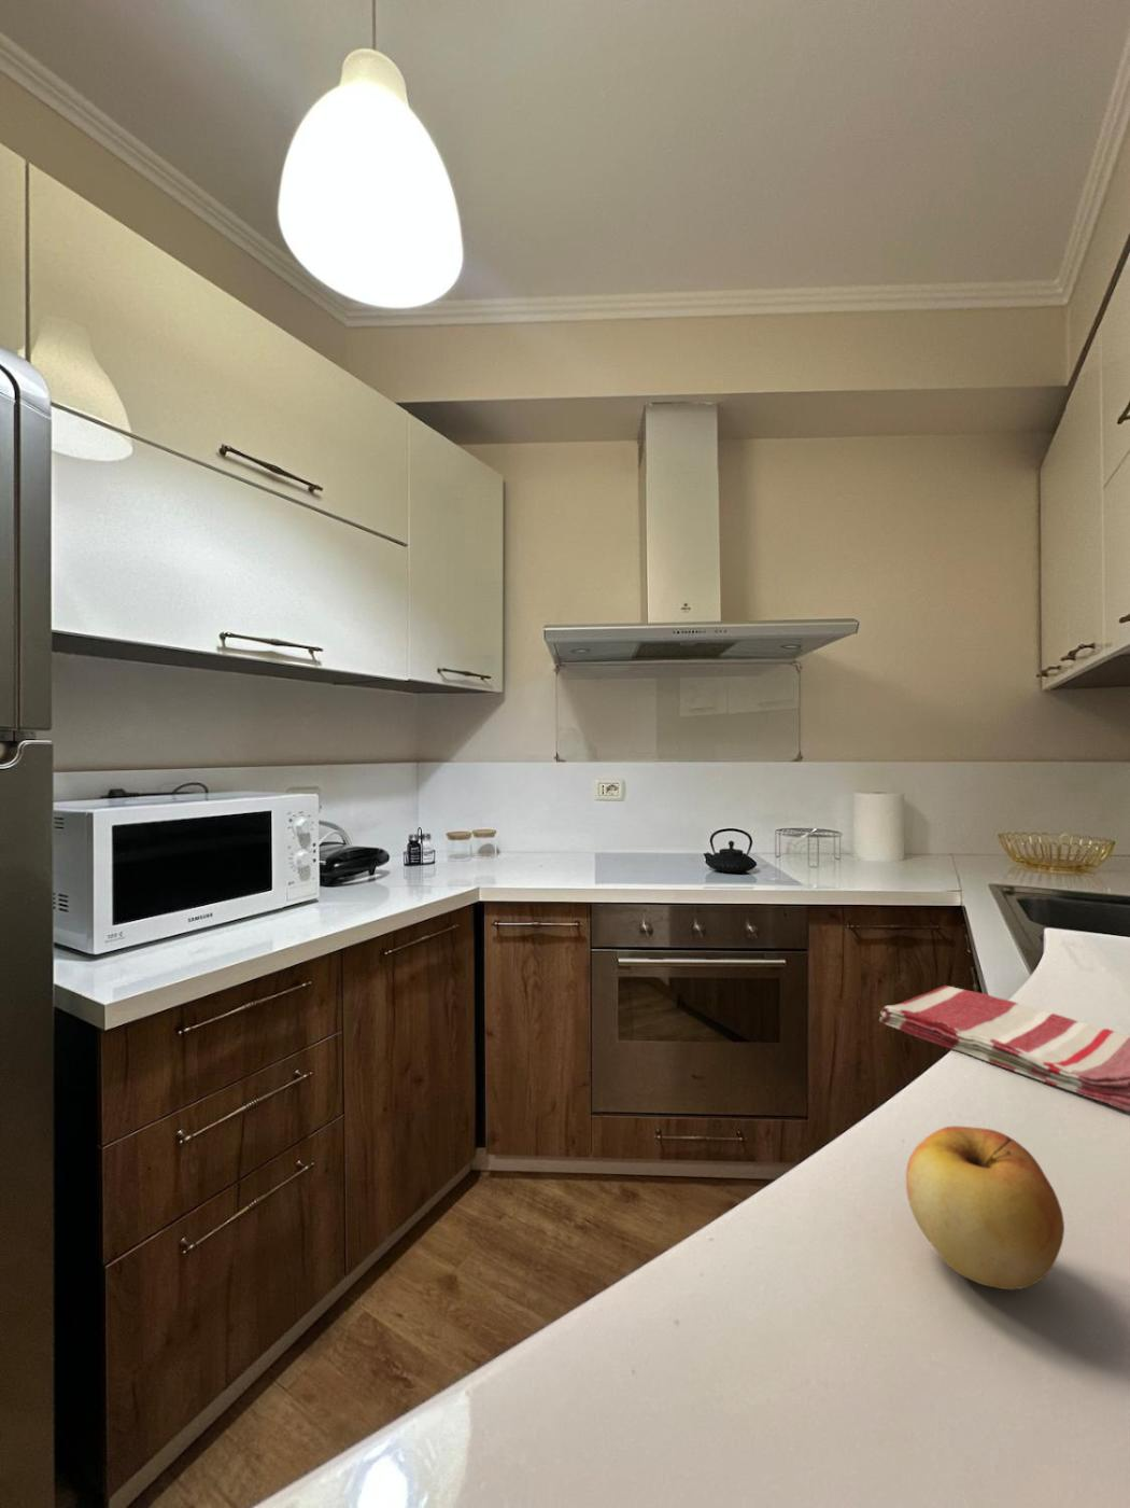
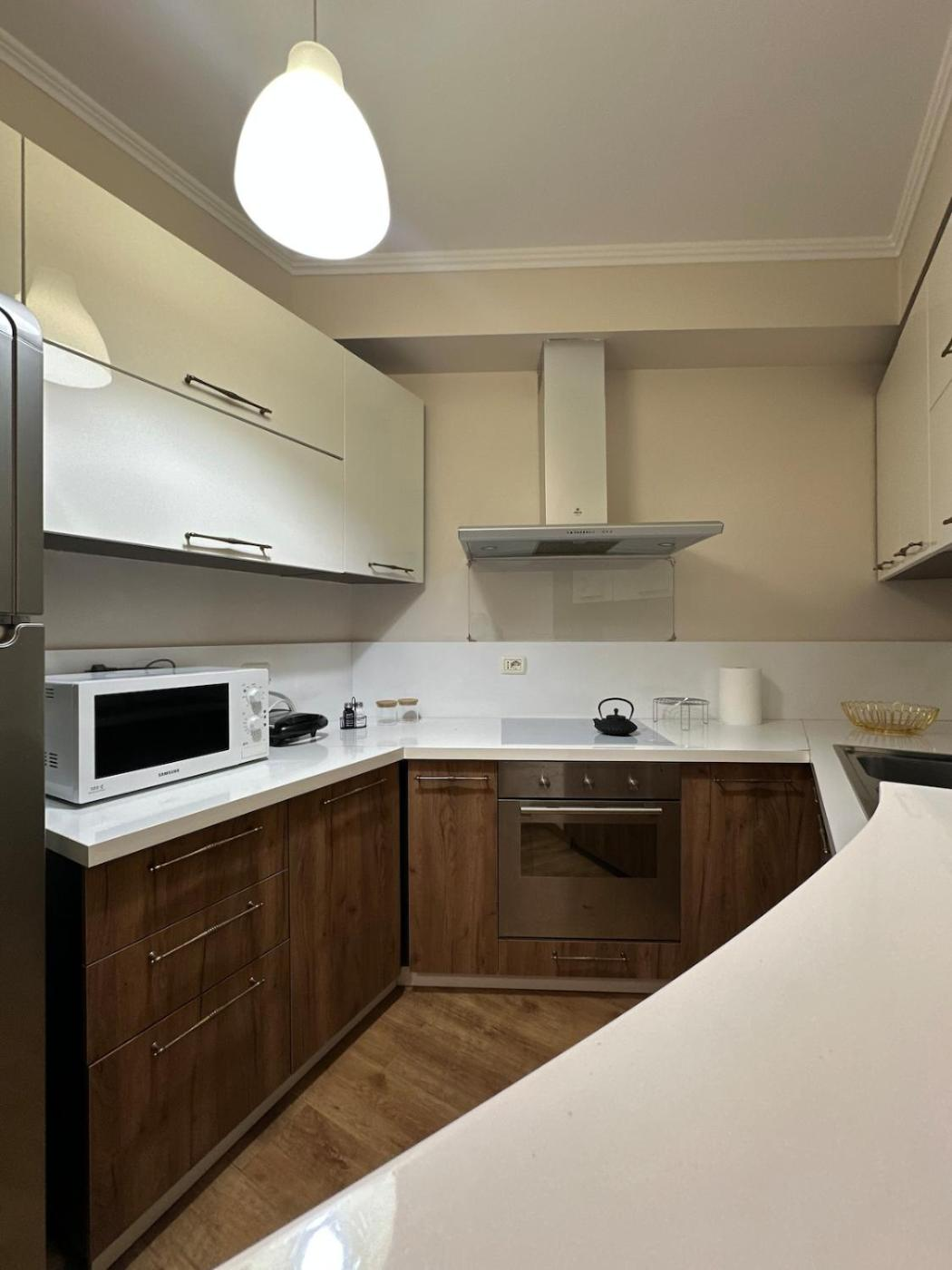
- dish towel [878,984,1130,1113]
- apple [906,1124,1066,1291]
